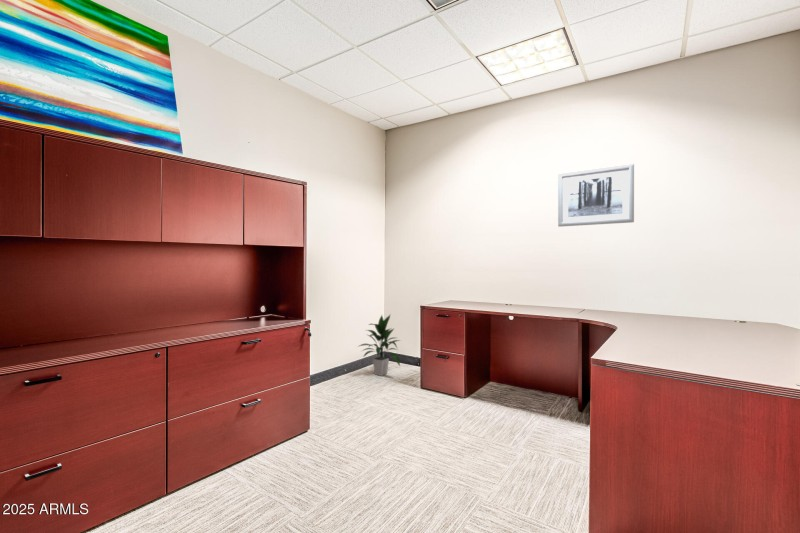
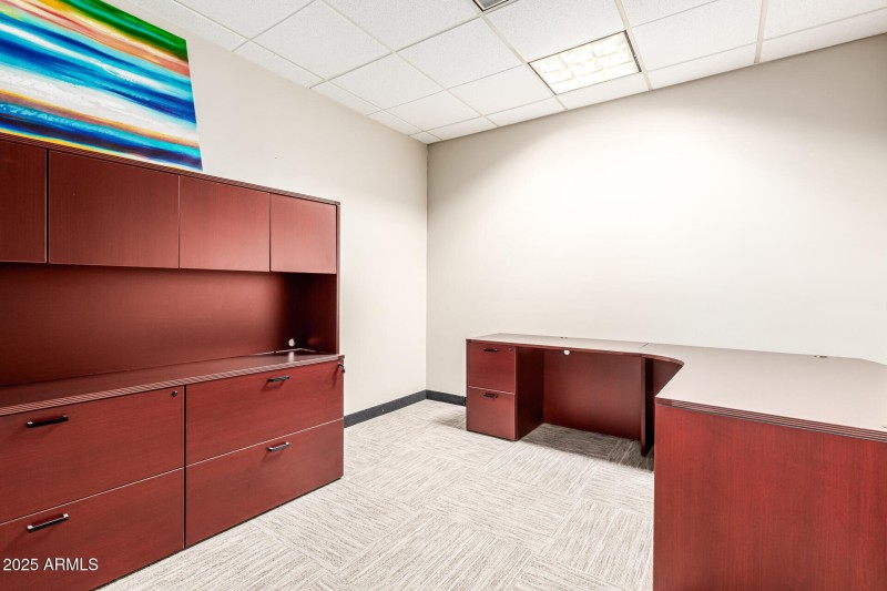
- indoor plant [357,313,402,377]
- wall art [557,163,635,228]
